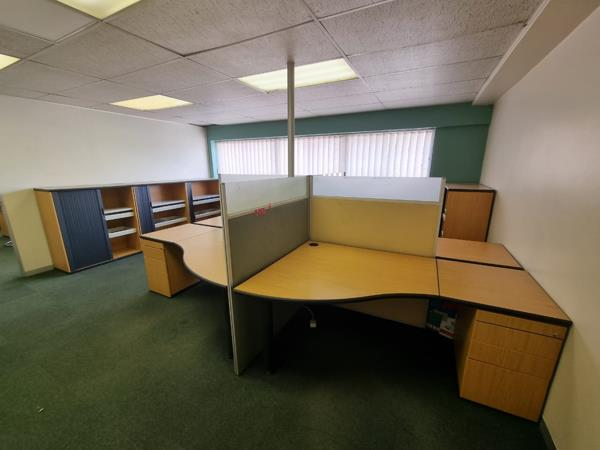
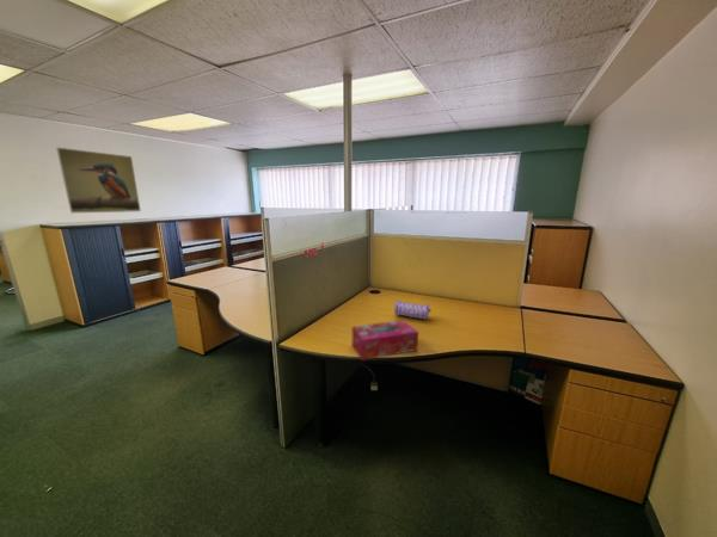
+ pencil case [393,298,431,321]
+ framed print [55,147,142,214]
+ tissue box [351,319,419,362]
